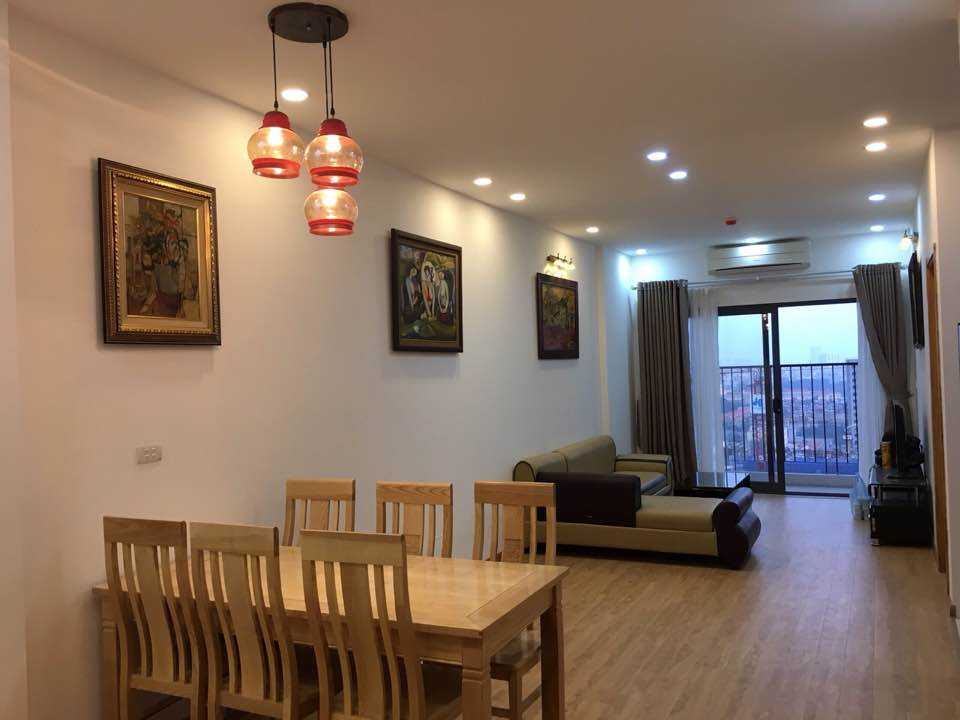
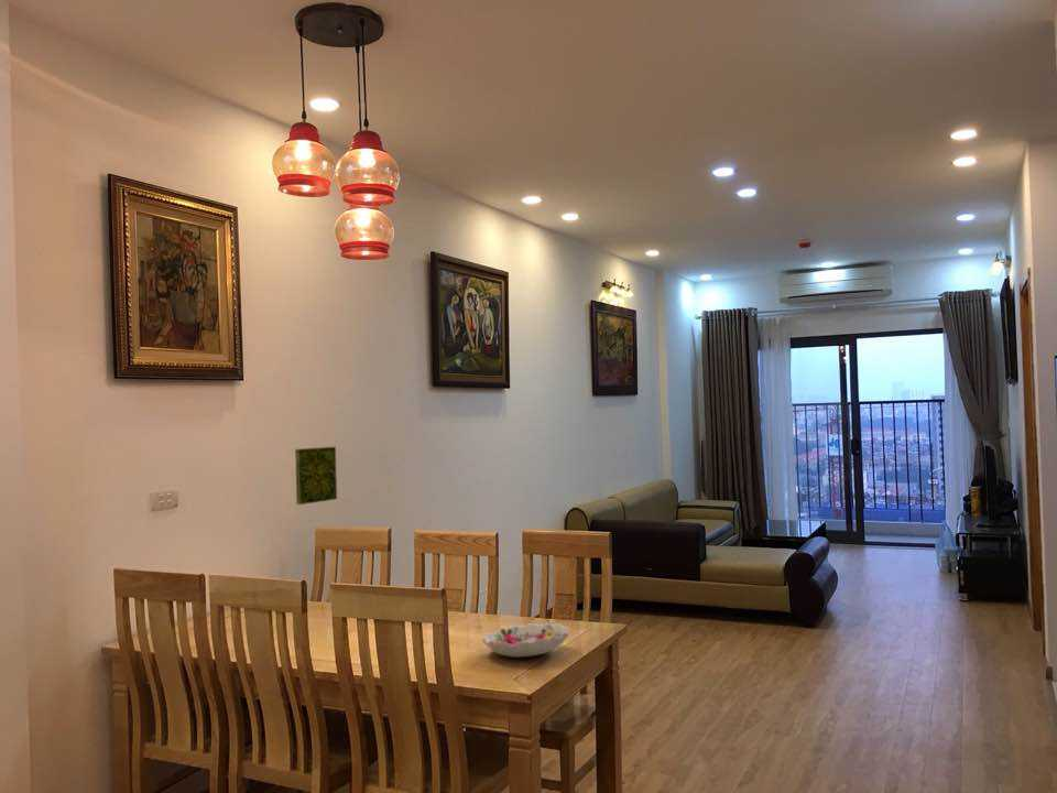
+ decorative bowl [481,621,571,659]
+ decorative tile [294,446,338,506]
